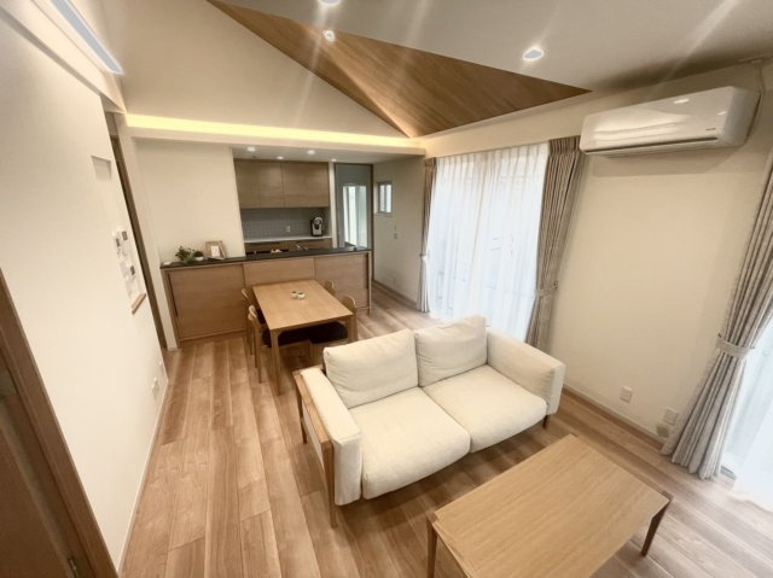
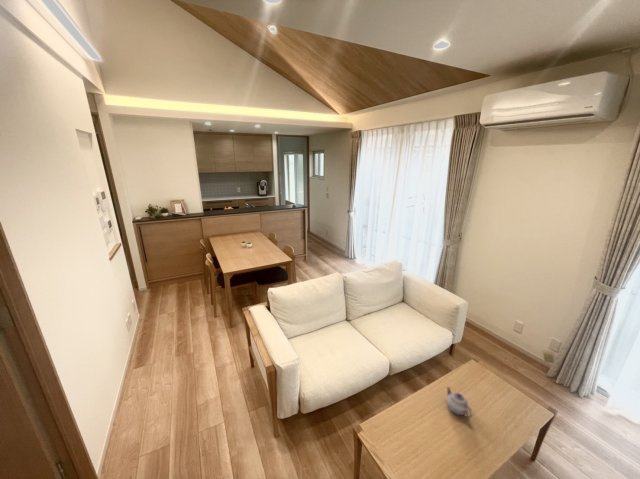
+ teapot [445,385,473,419]
